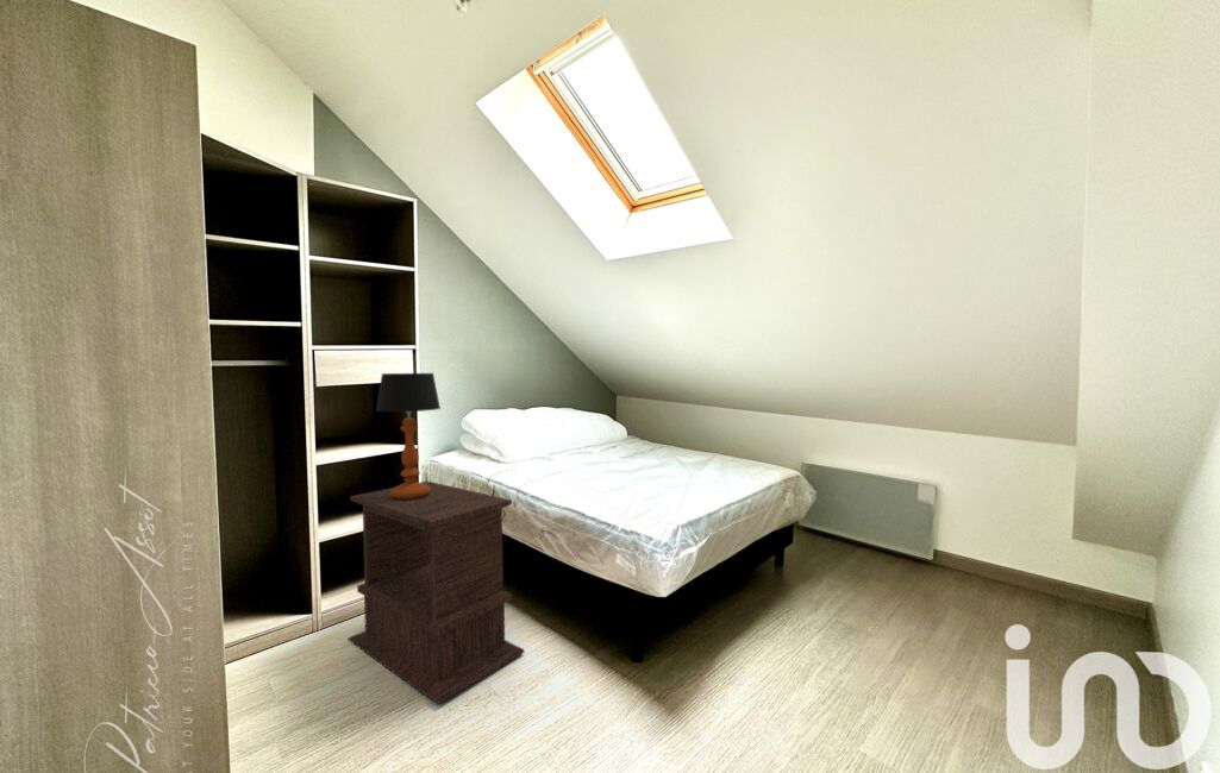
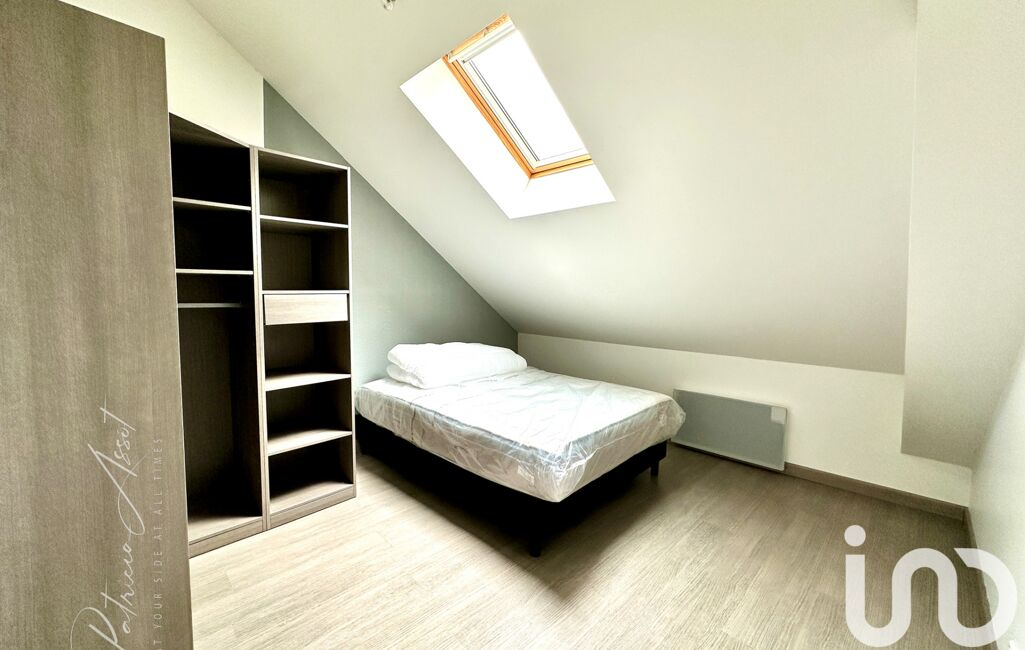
- side table [346,480,525,705]
- table lamp [375,372,442,499]
